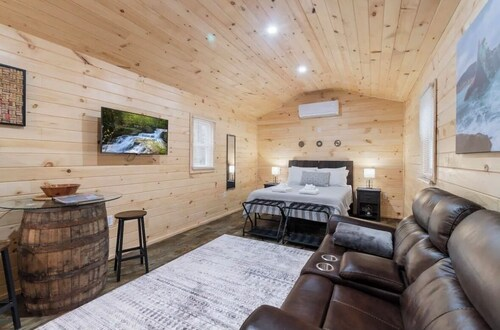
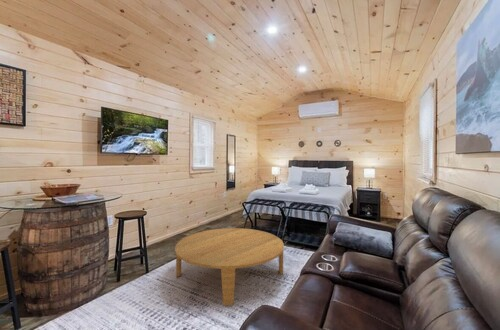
+ coffee table [174,227,285,306]
